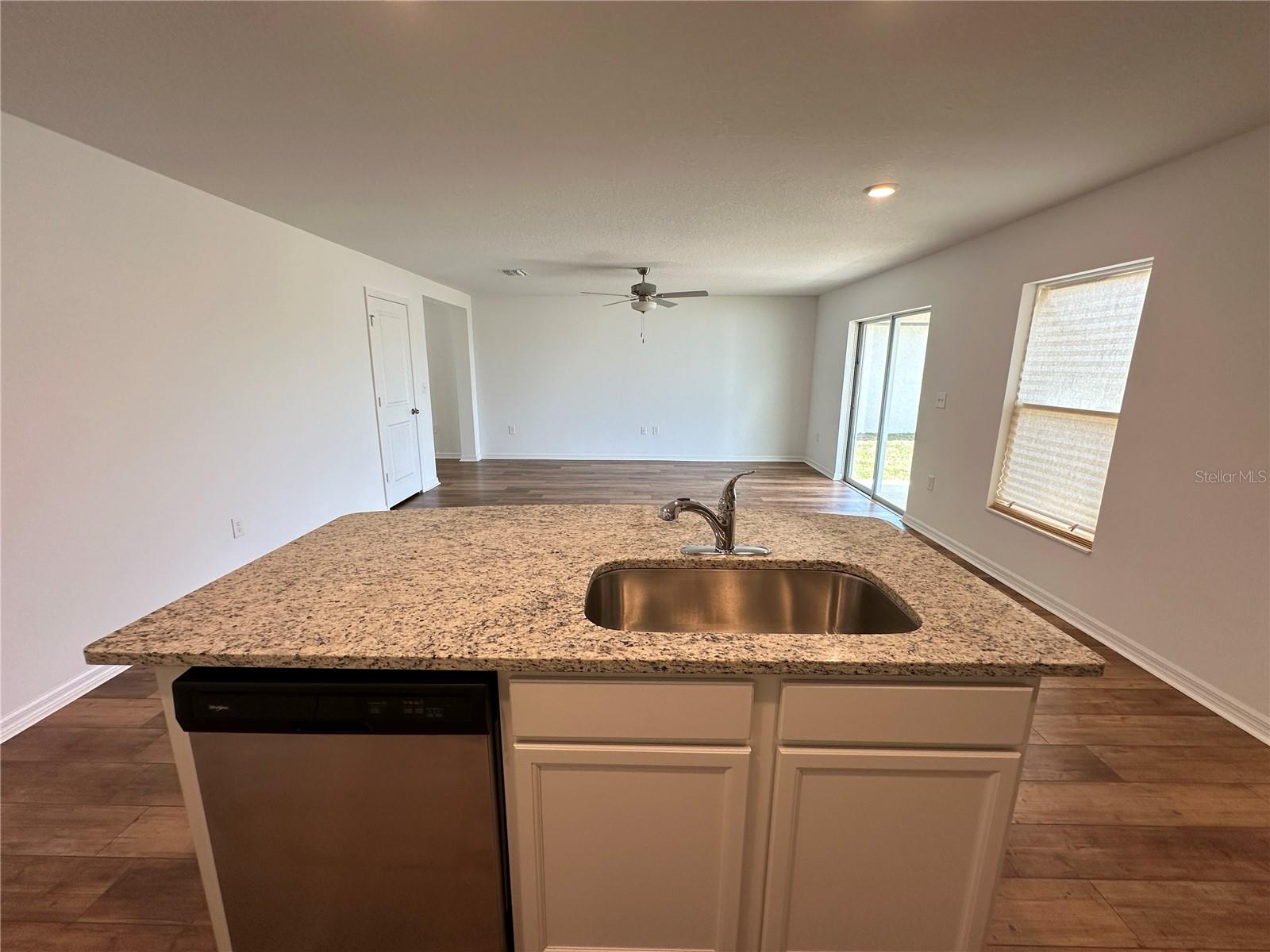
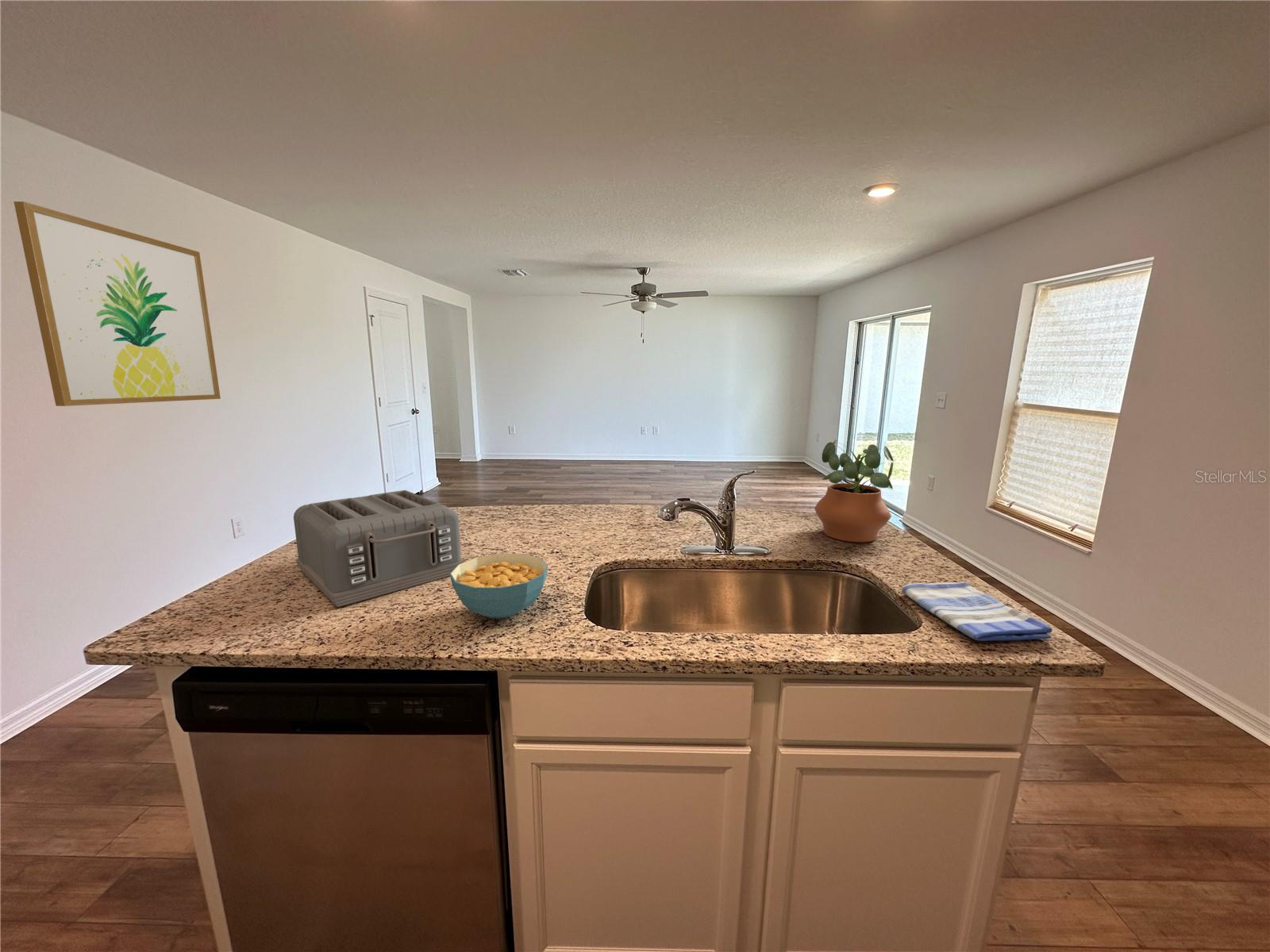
+ dish towel [901,582,1053,642]
+ wall art [13,201,221,407]
+ potted plant [814,439,895,543]
+ cereal bowl [449,553,548,620]
+ toaster [293,489,465,608]
